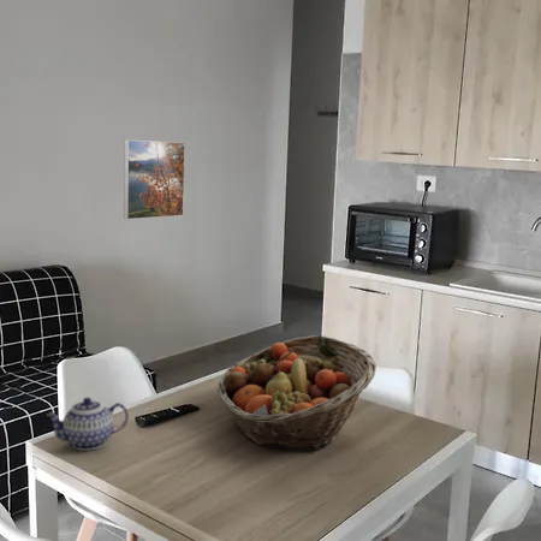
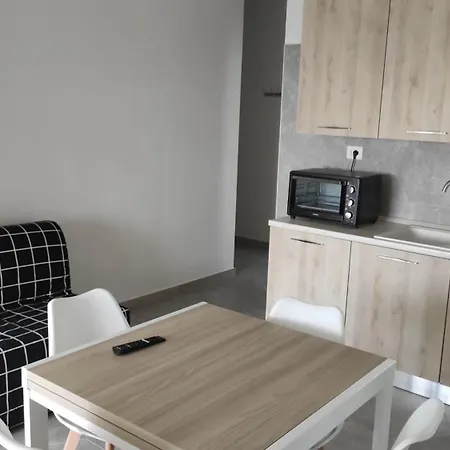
- fruit basket [216,334,377,452]
- teapot [46,397,130,452]
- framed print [123,138,186,221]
